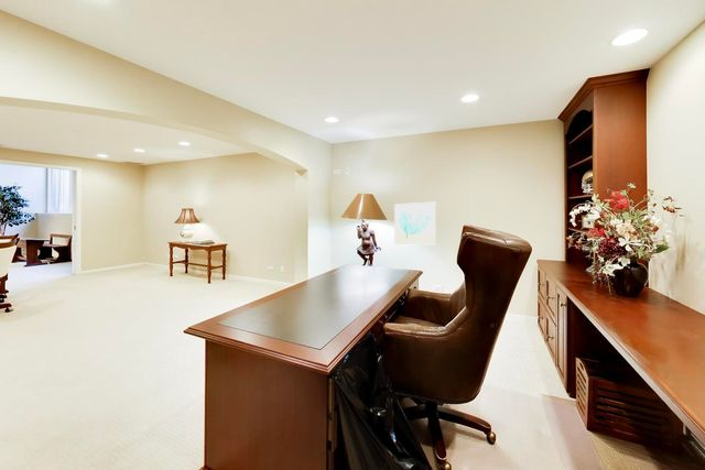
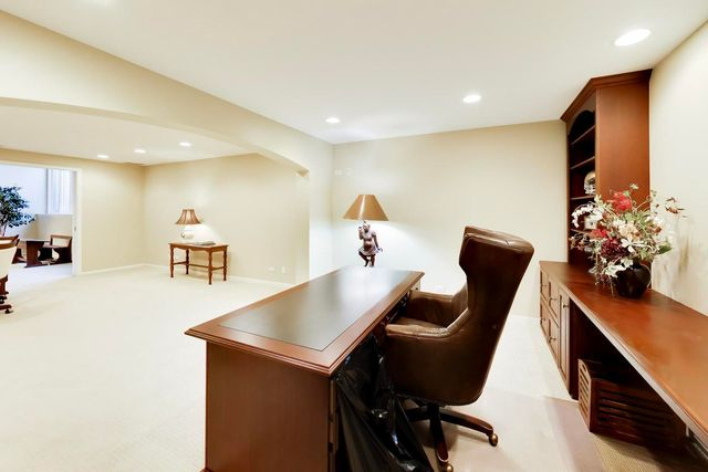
- wall art [393,201,437,245]
